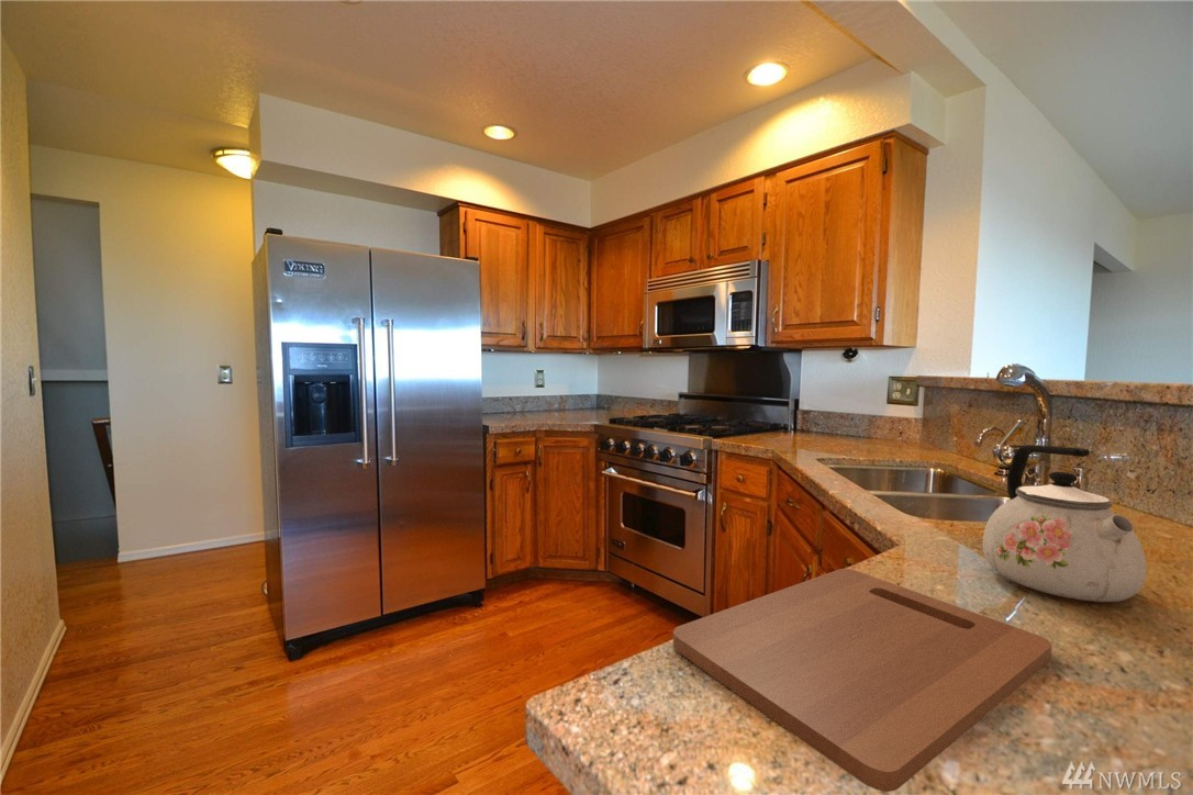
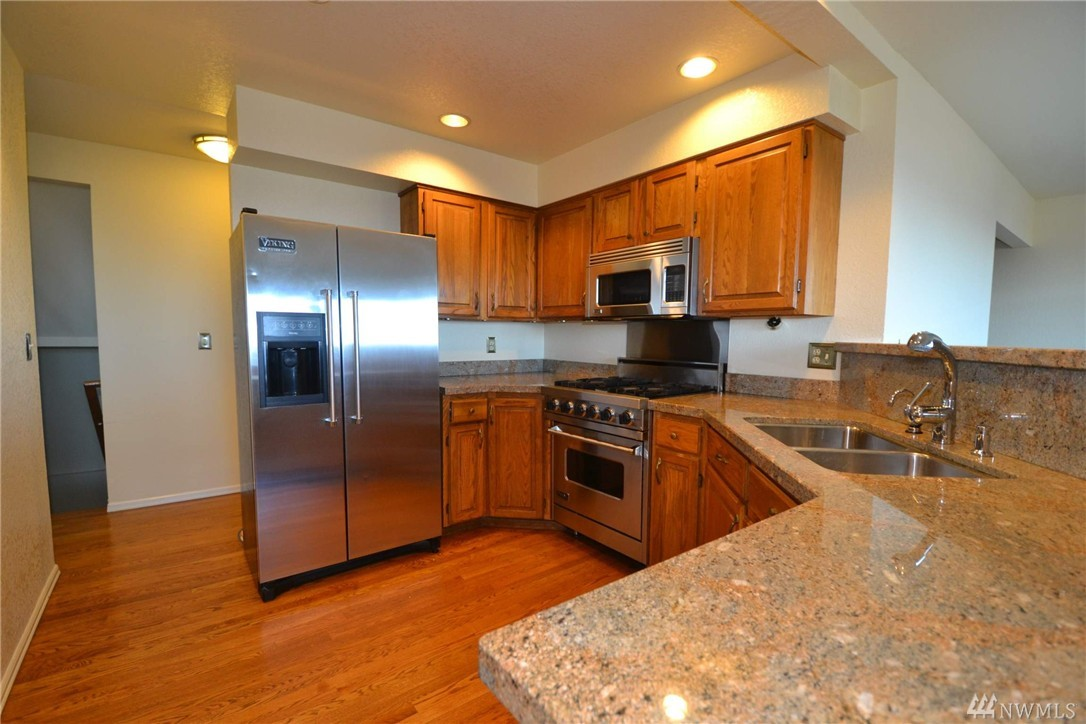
- kettle [982,444,1147,603]
- cutting board [672,568,1053,793]
